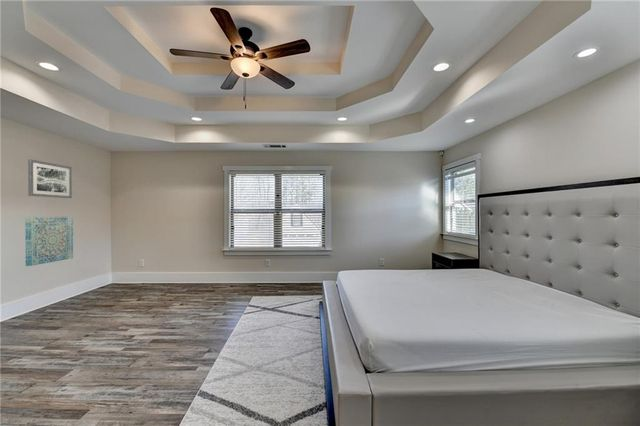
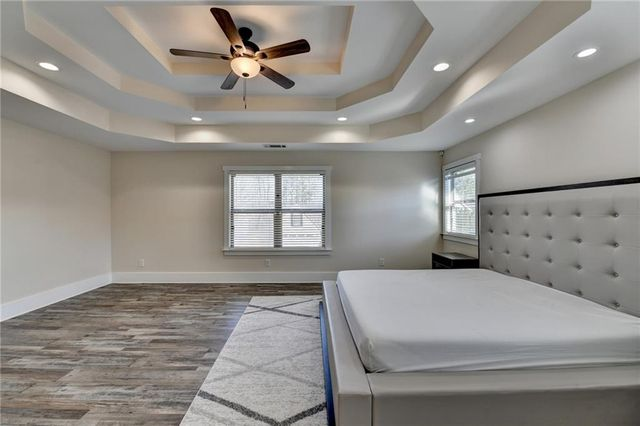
- wall art [27,158,73,199]
- wall art [24,216,74,267]
